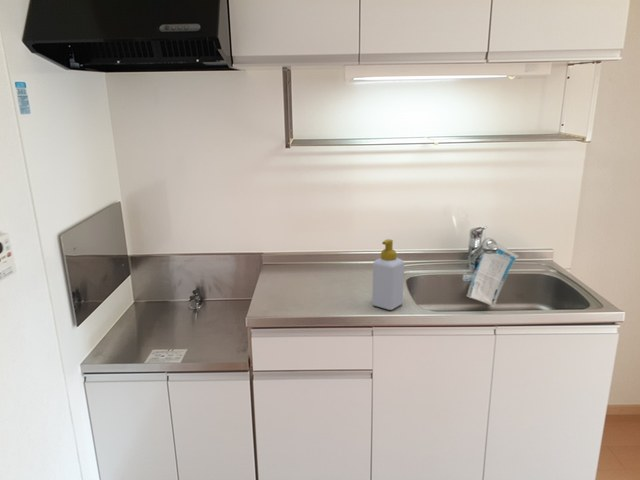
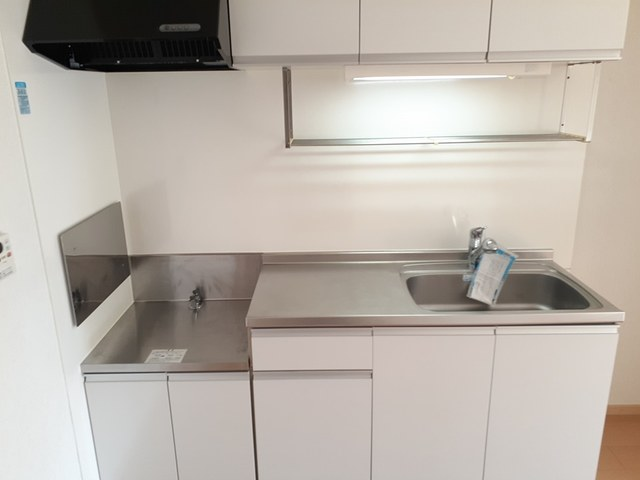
- soap bottle [371,238,405,311]
